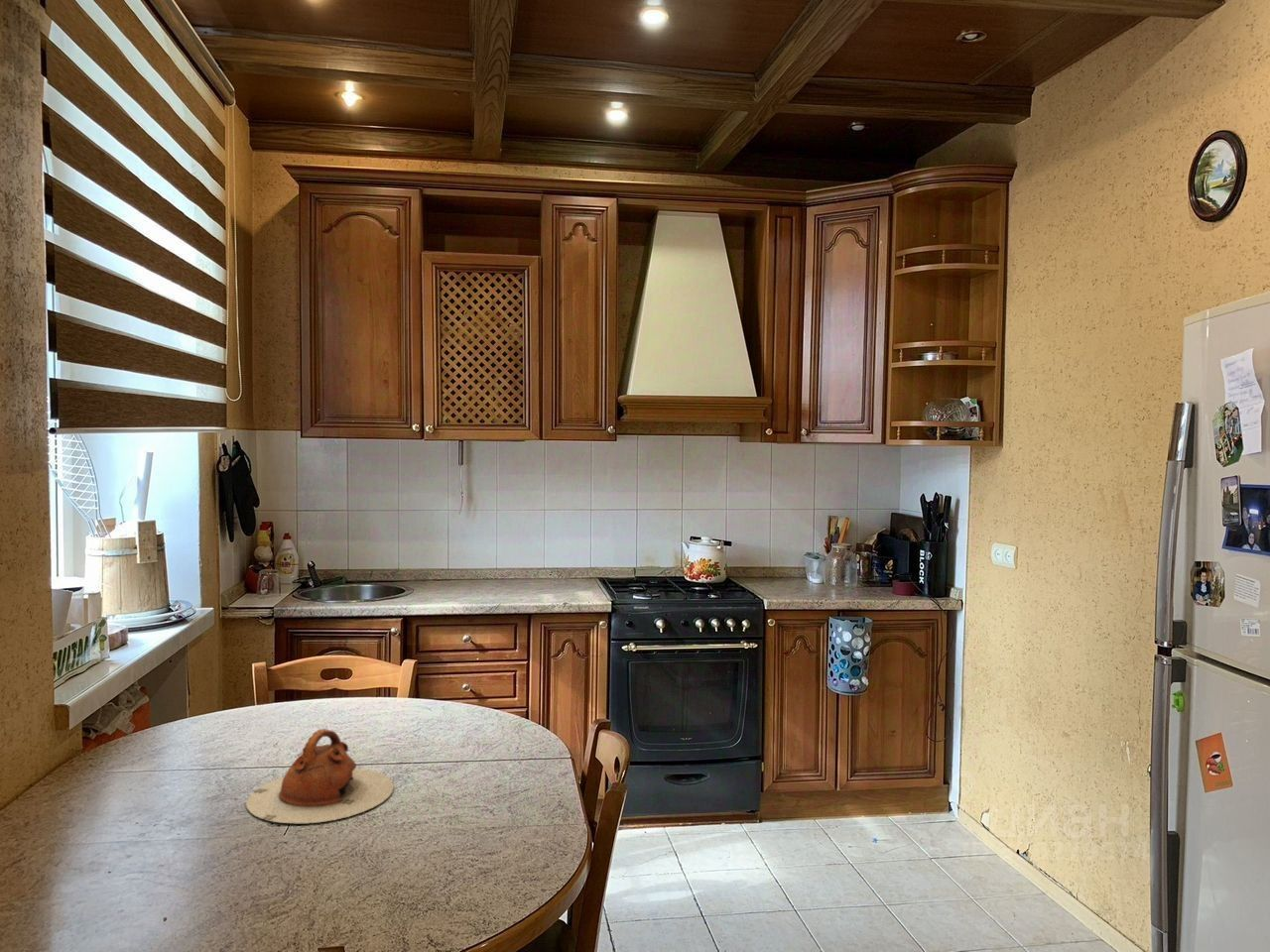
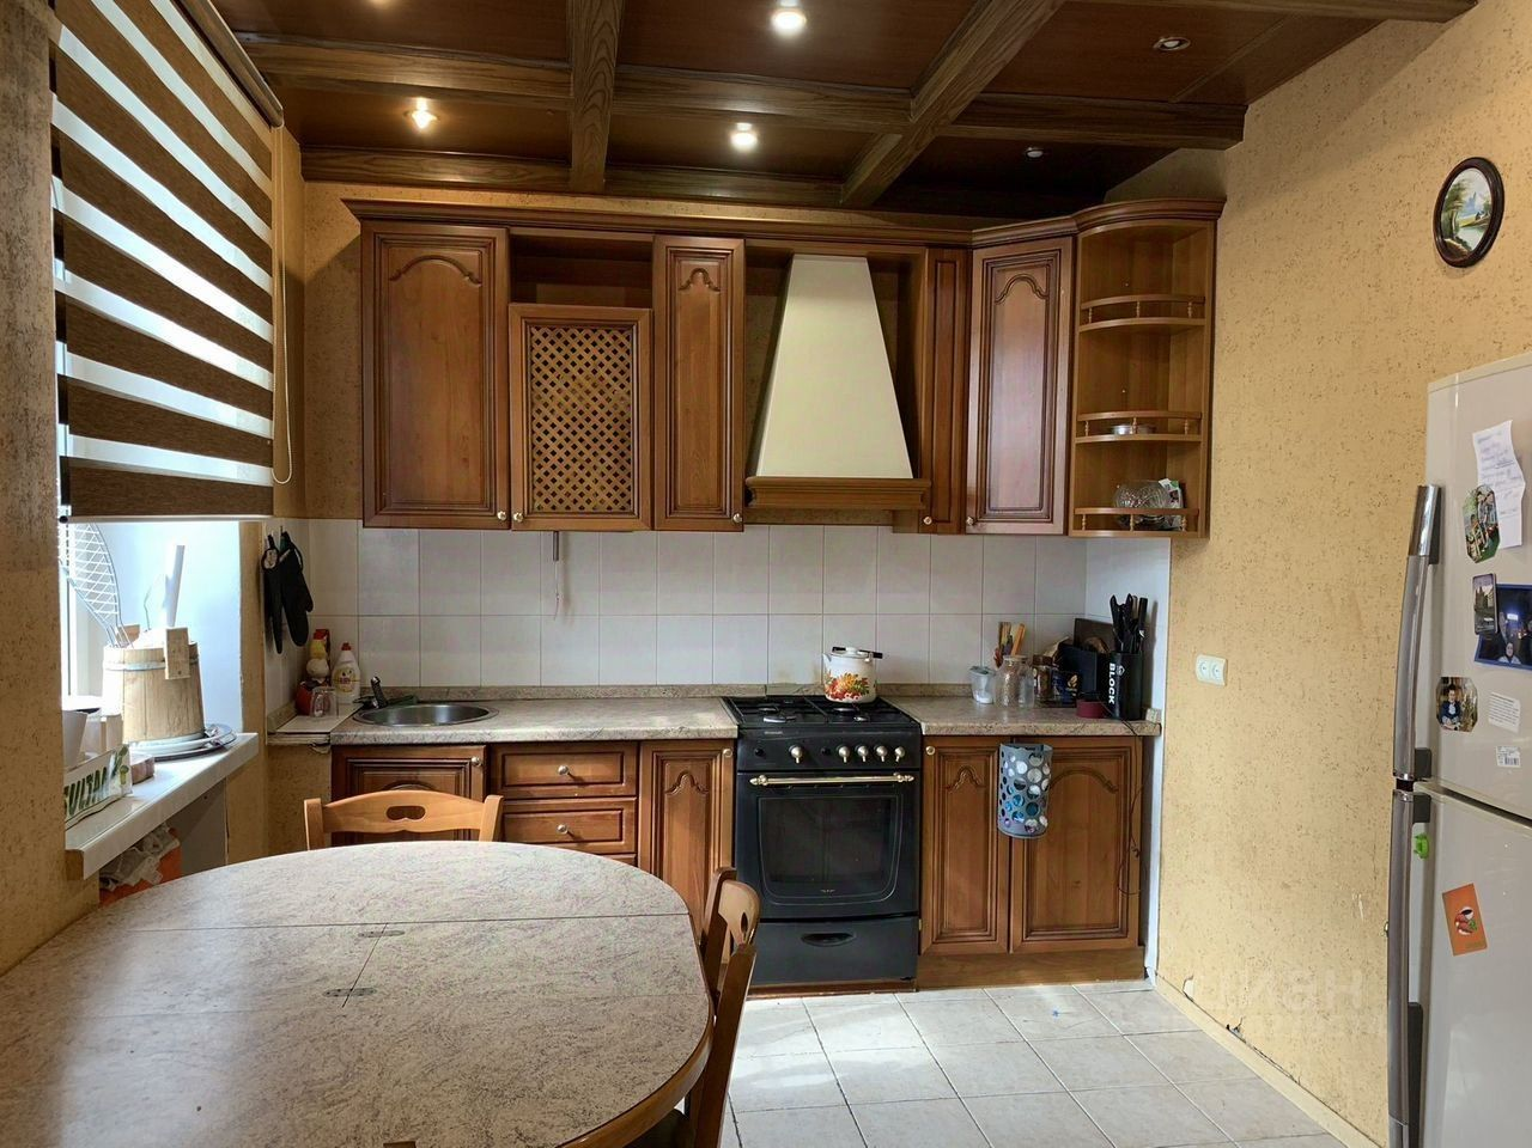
- teapot [245,728,395,824]
